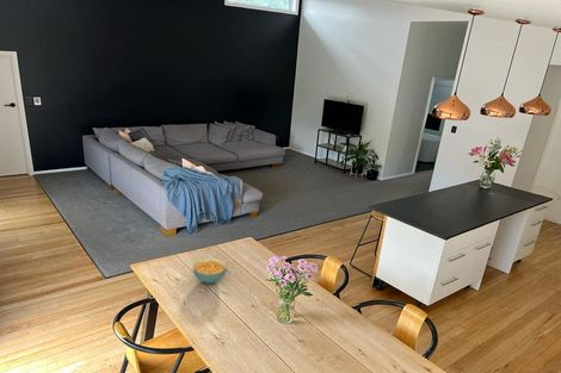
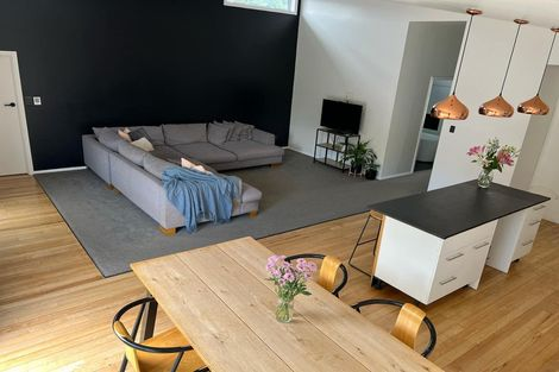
- cereal bowl [192,256,228,285]
